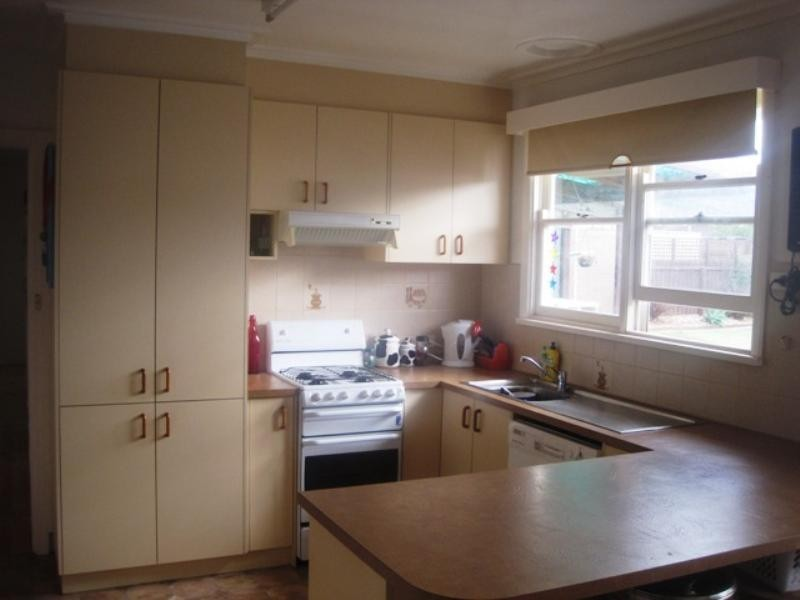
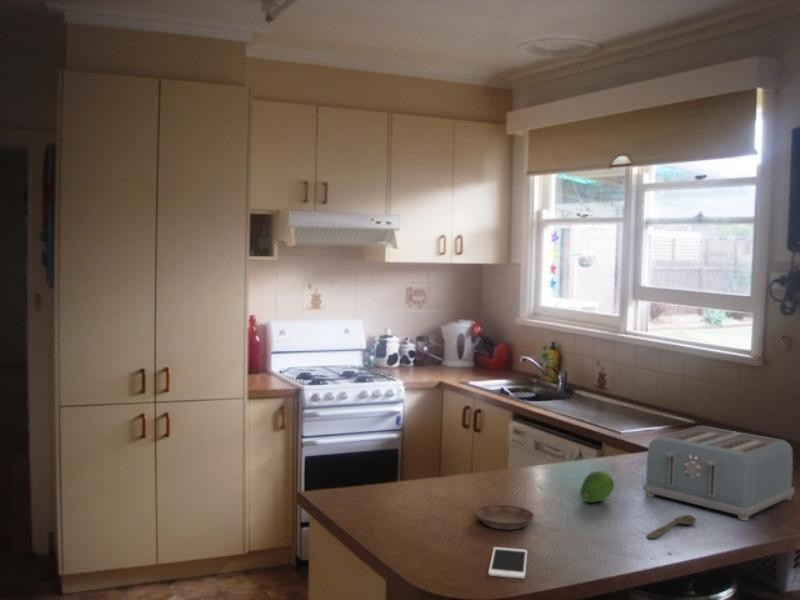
+ toaster [642,425,796,522]
+ spoon [646,514,697,540]
+ cell phone [487,546,528,580]
+ saucer [475,504,535,531]
+ fruit [579,470,615,504]
